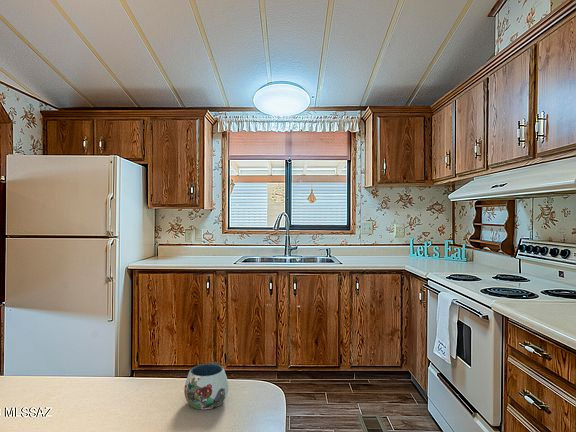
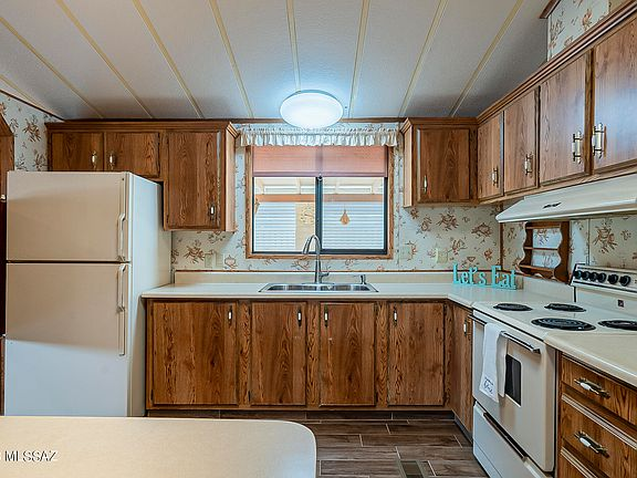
- mug [183,361,229,410]
